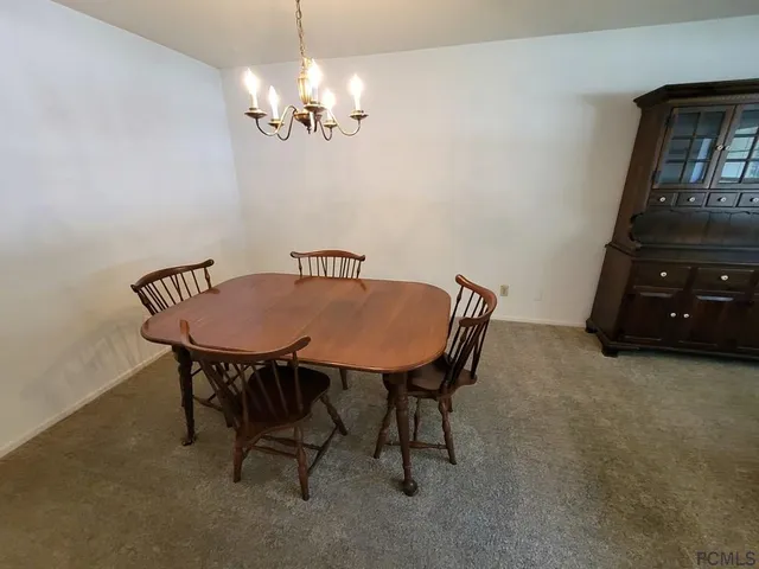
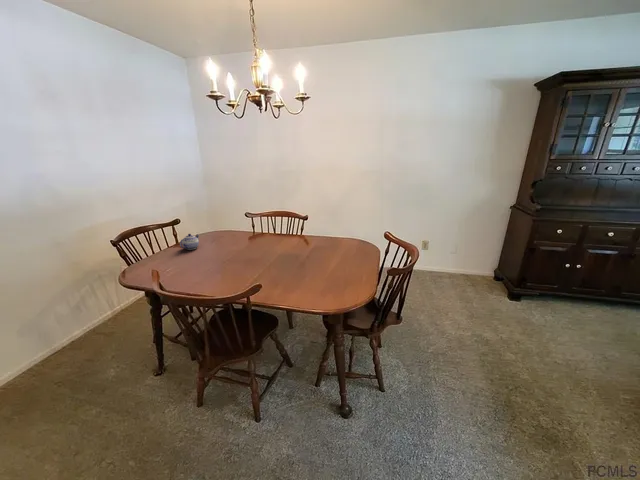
+ teapot [179,233,200,251]
